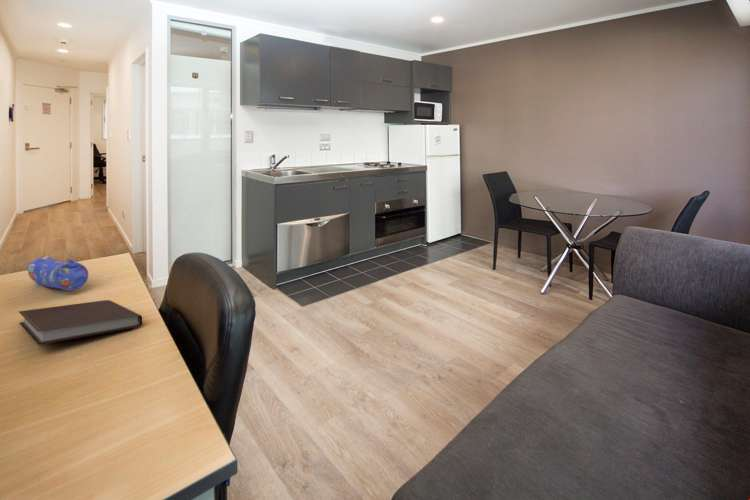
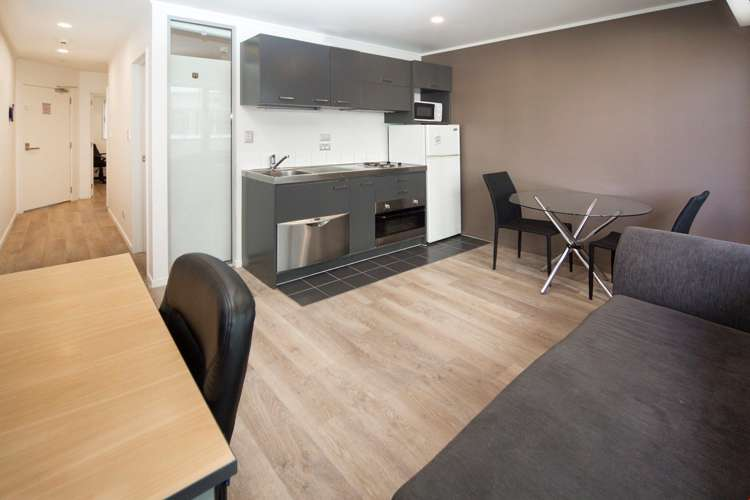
- pencil case [26,254,89,292]
- notebook [18,299,143,346]
